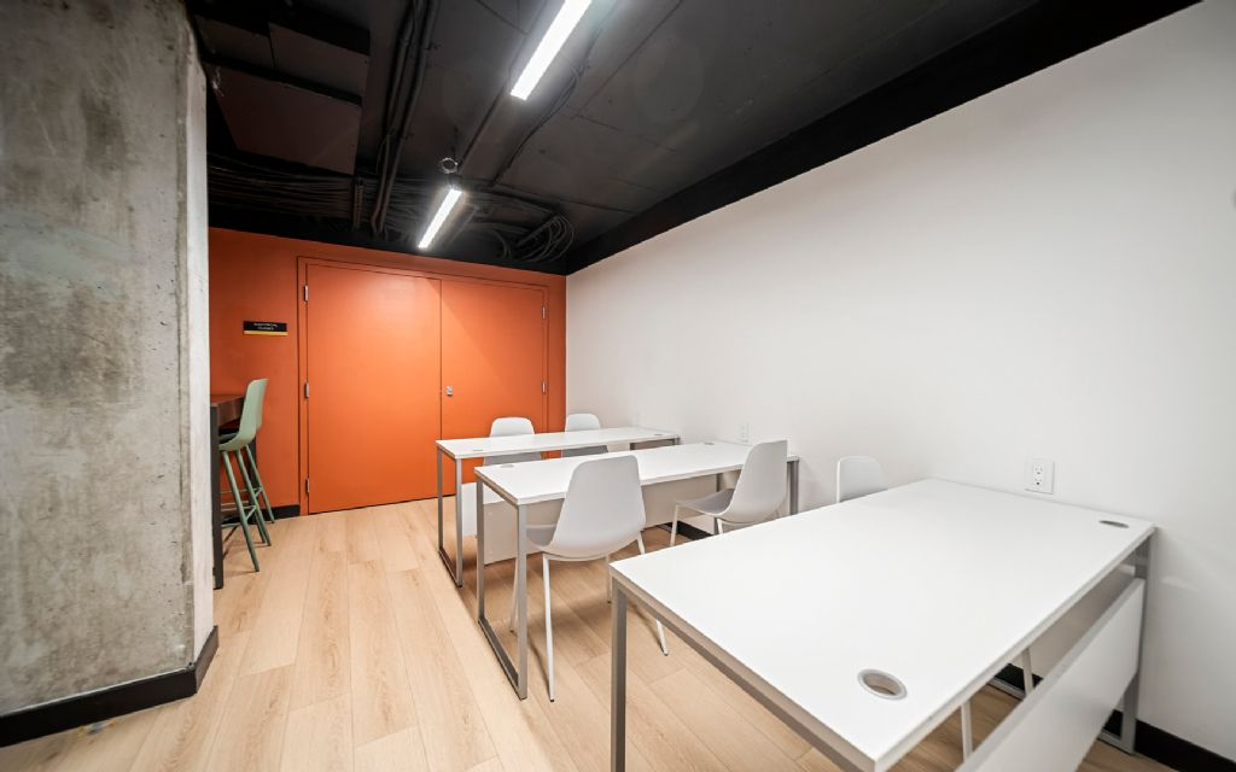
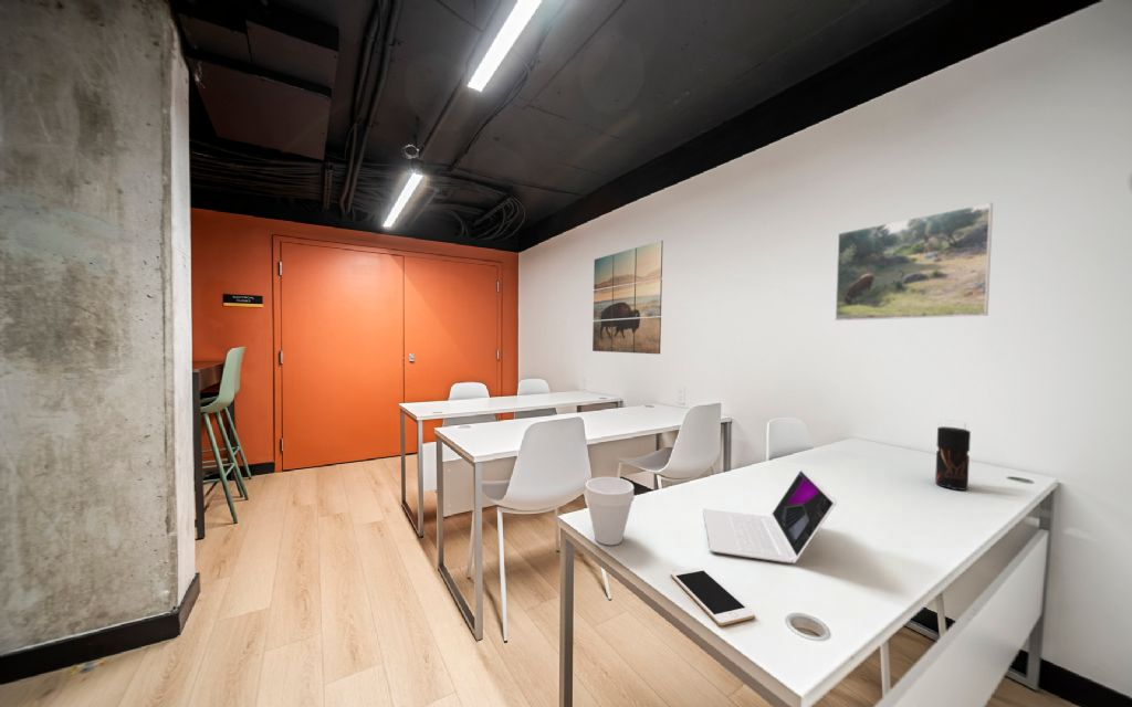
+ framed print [835,201,994,321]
+ cell phone [670,566,756,626]
+ wall art [591,240,664,355]
+ pepper grinder [934,425,972,492]
+ laptop [702,467,838,564]
+ cup [584,476,636,546]
